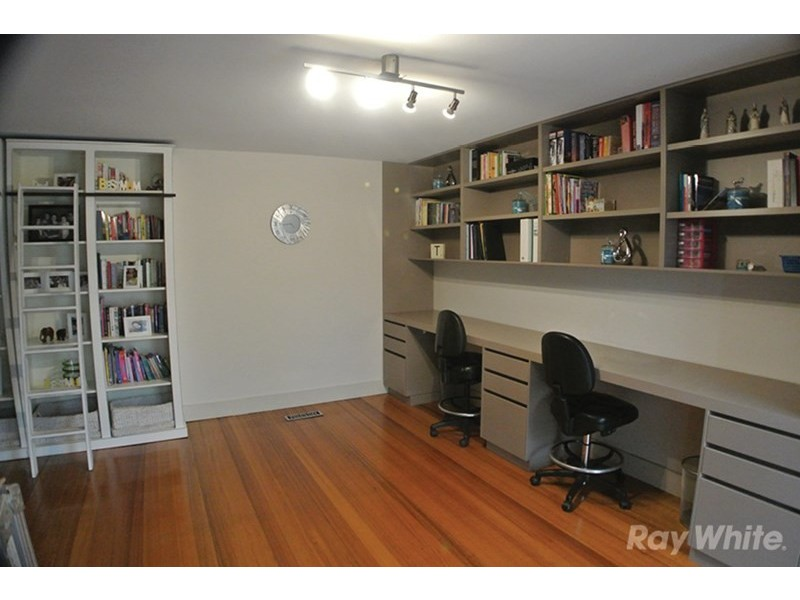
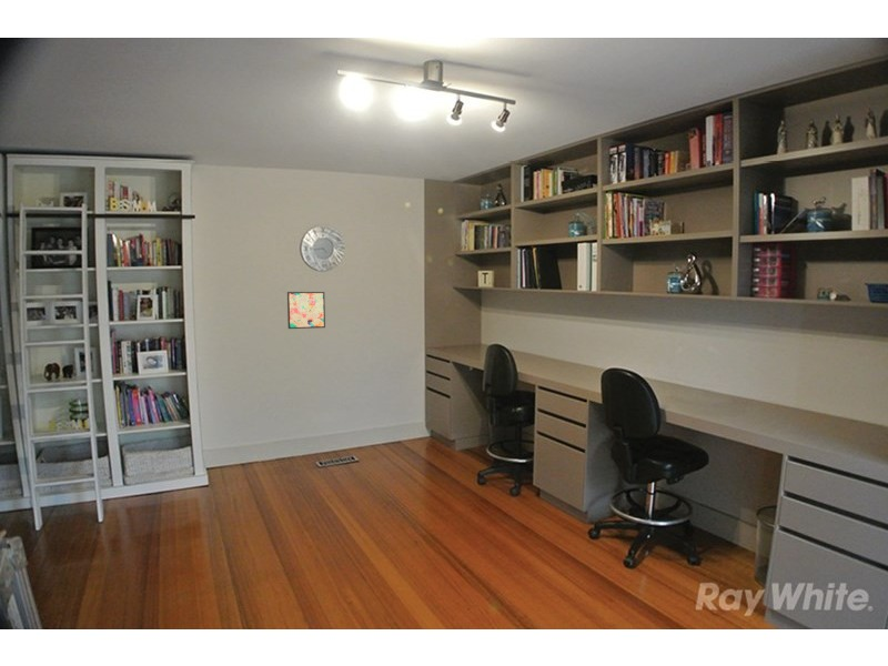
+ wall art [286,291,326,330]
